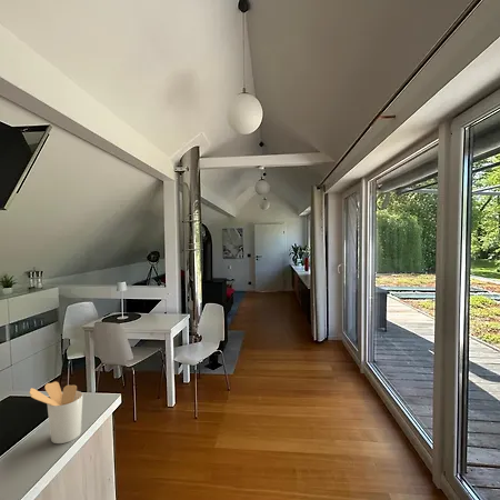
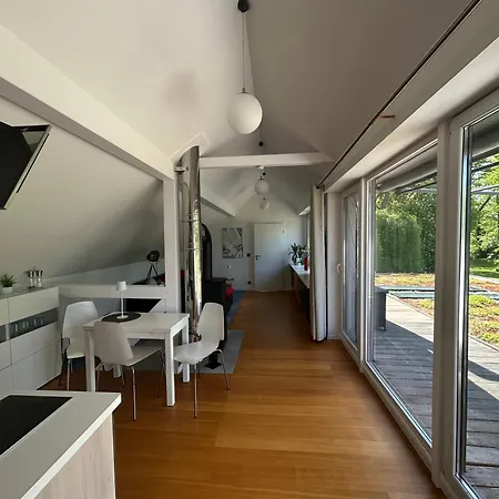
- utensil holder [28,381,83,444]
